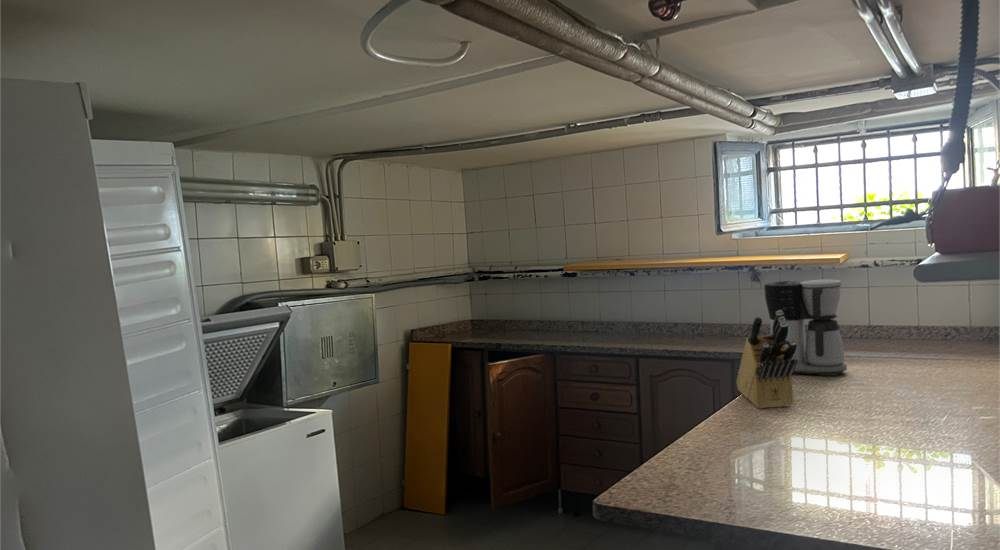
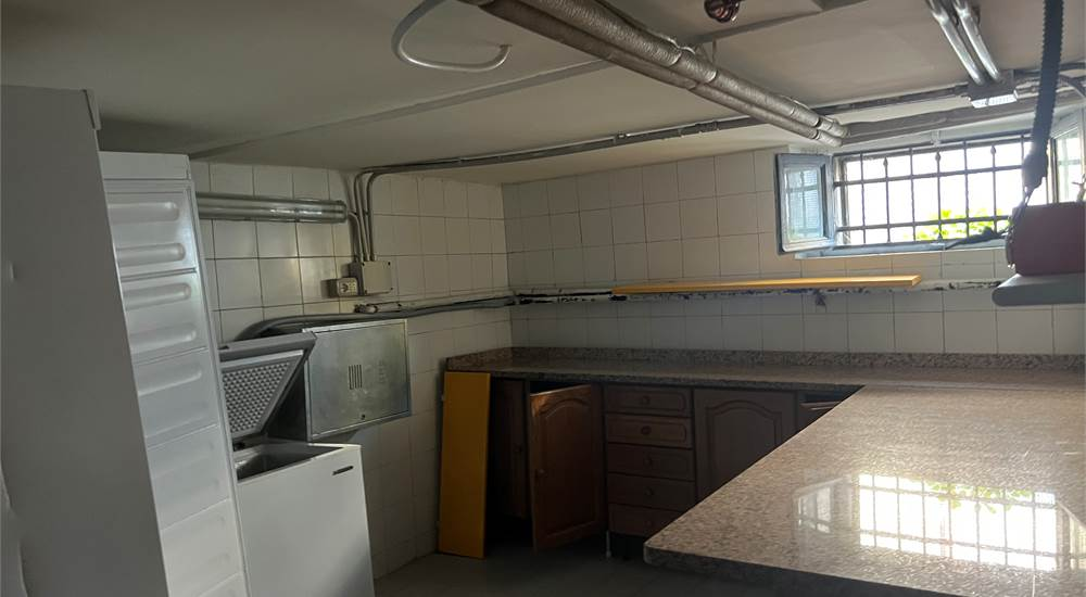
- coffee maker [763,279,848,377]
- knife block [735,310,797,410]
